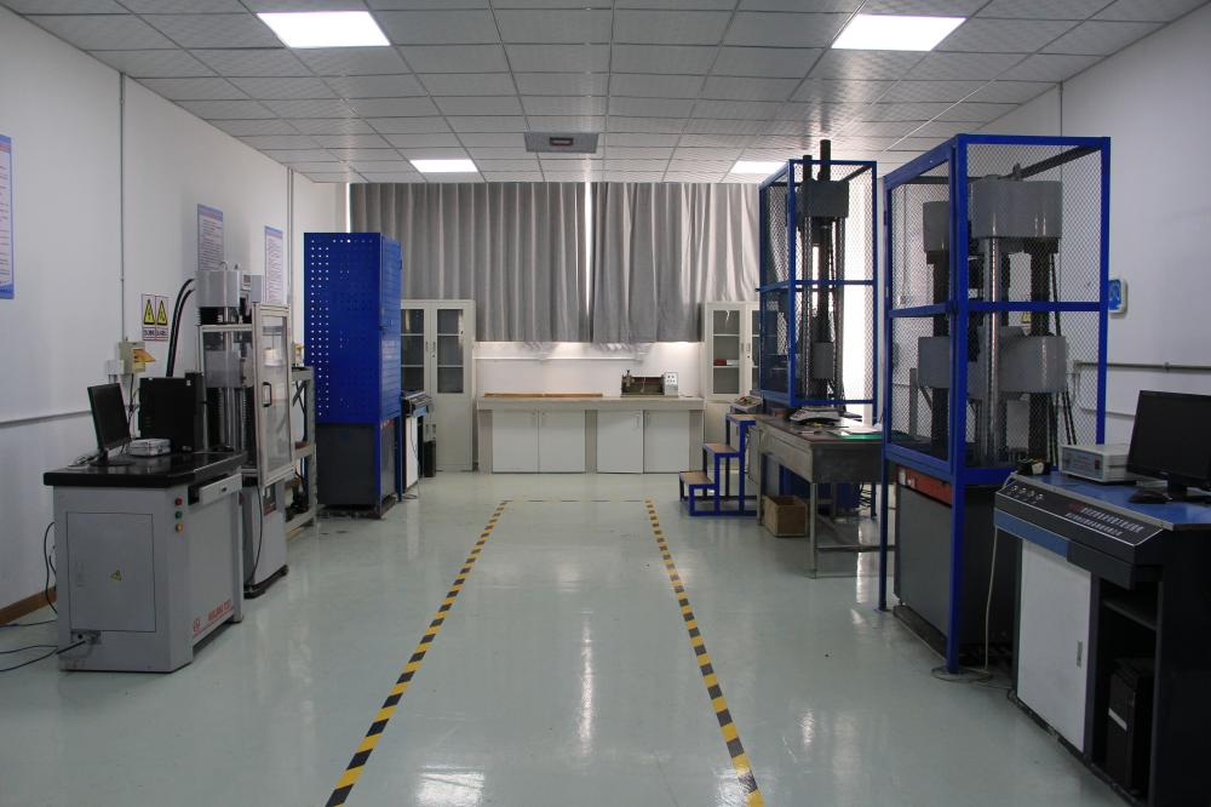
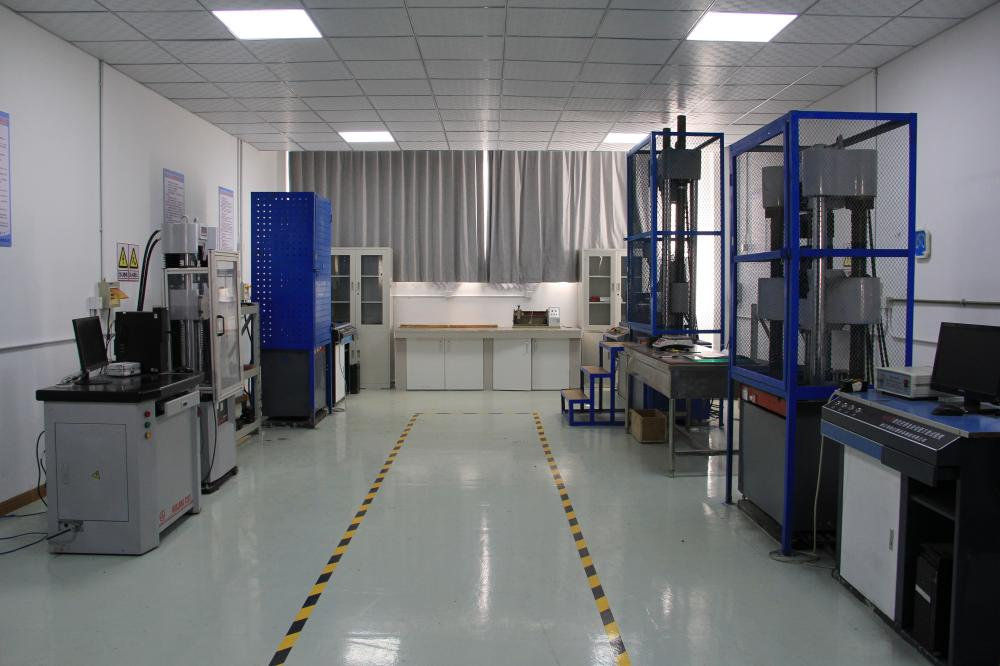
- ceiling vent [522,128,601,155]
